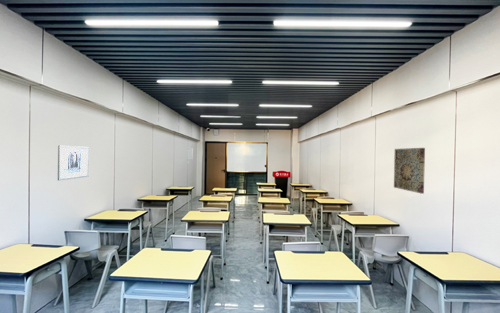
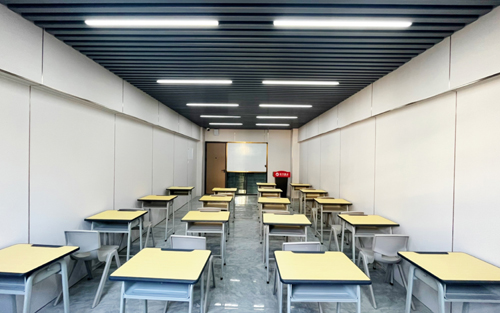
- wall art [57,145,90,181]
- wall art [393,147,426,195]
